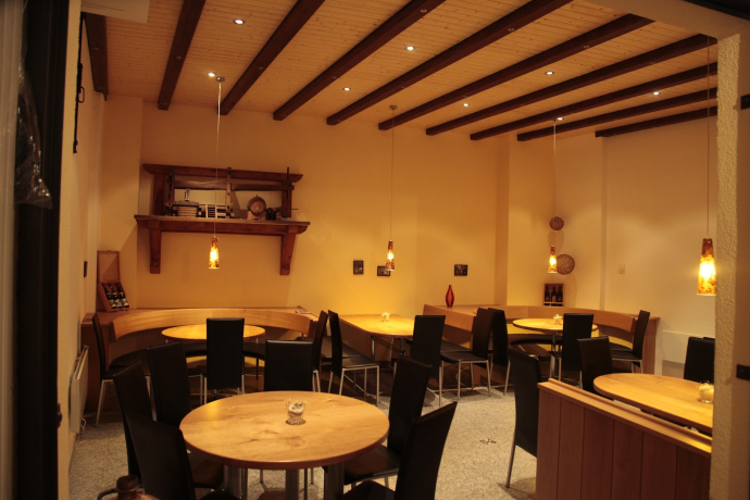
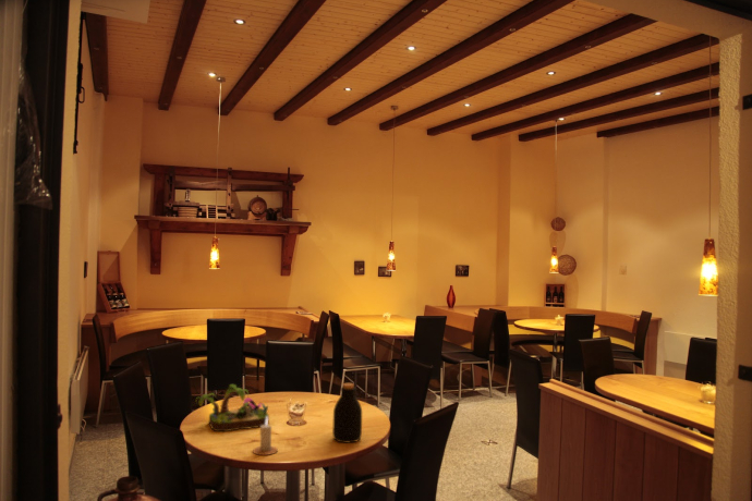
+ candle [252,418,279,456]
+ plant [195,383,270,432]
+ bottle [331,382,363,443]
